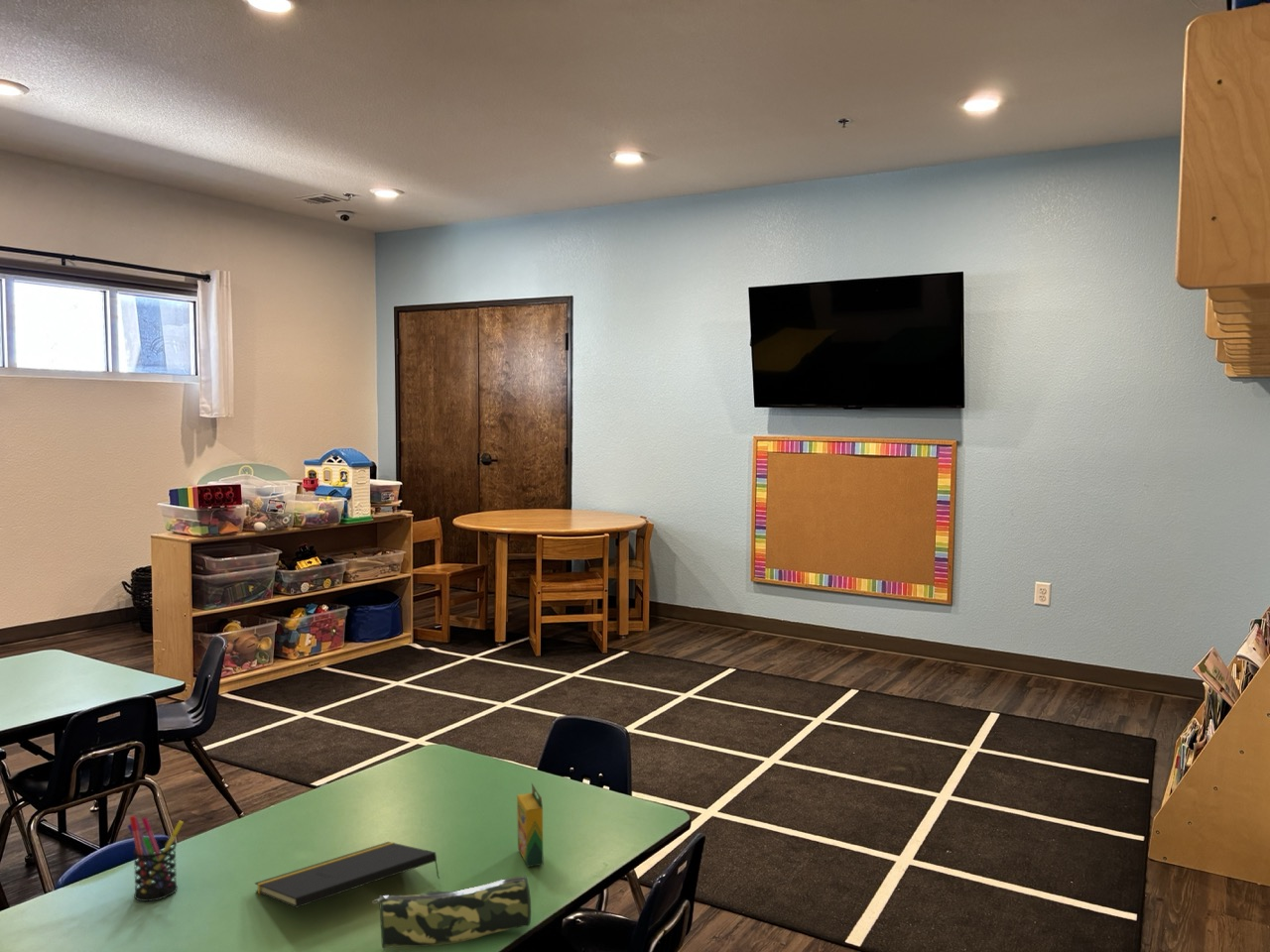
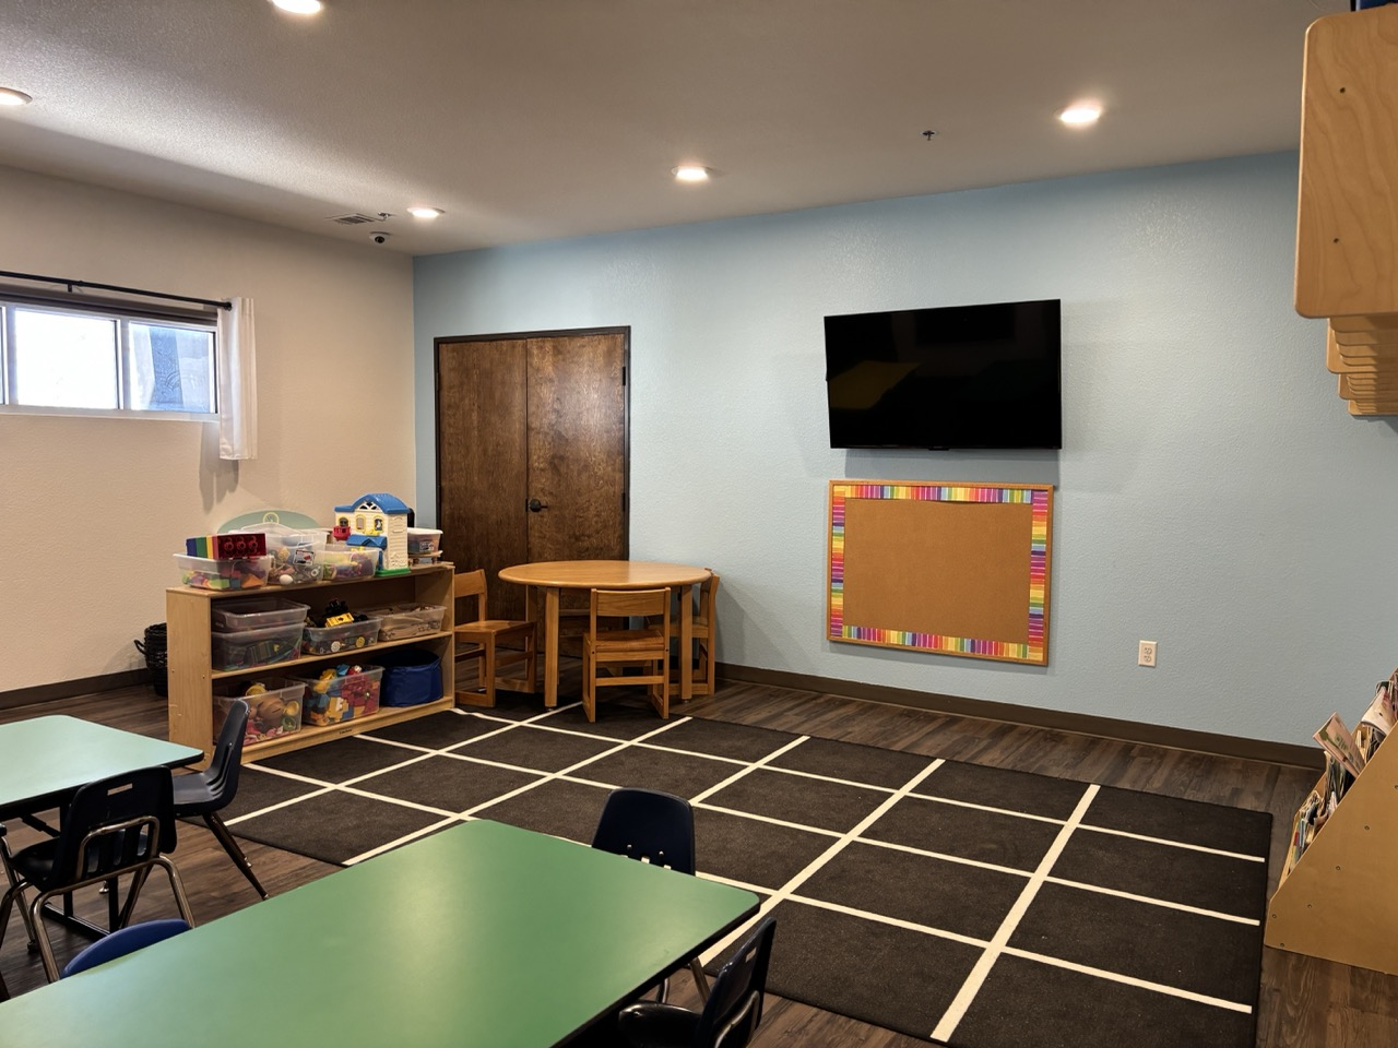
- notepad [254,841,441,909]
- pencil case [371,875,532,949]
- crayon box [516,781,545,868]
- pen holder [127,814,185,902]
